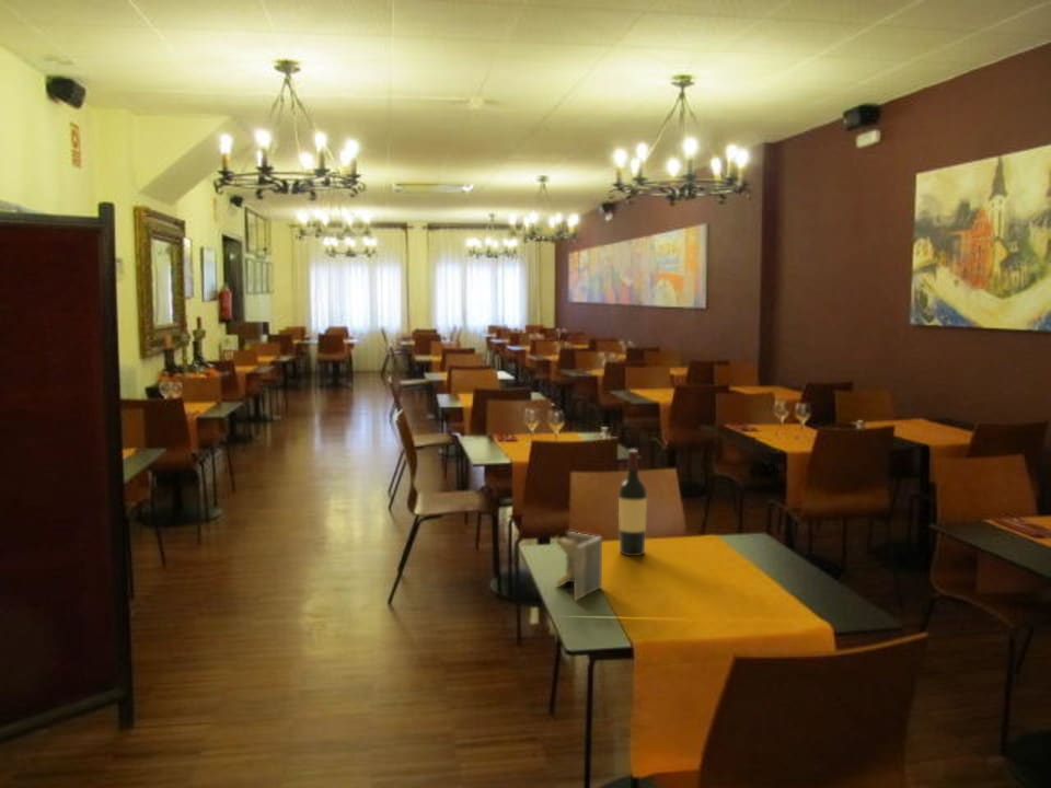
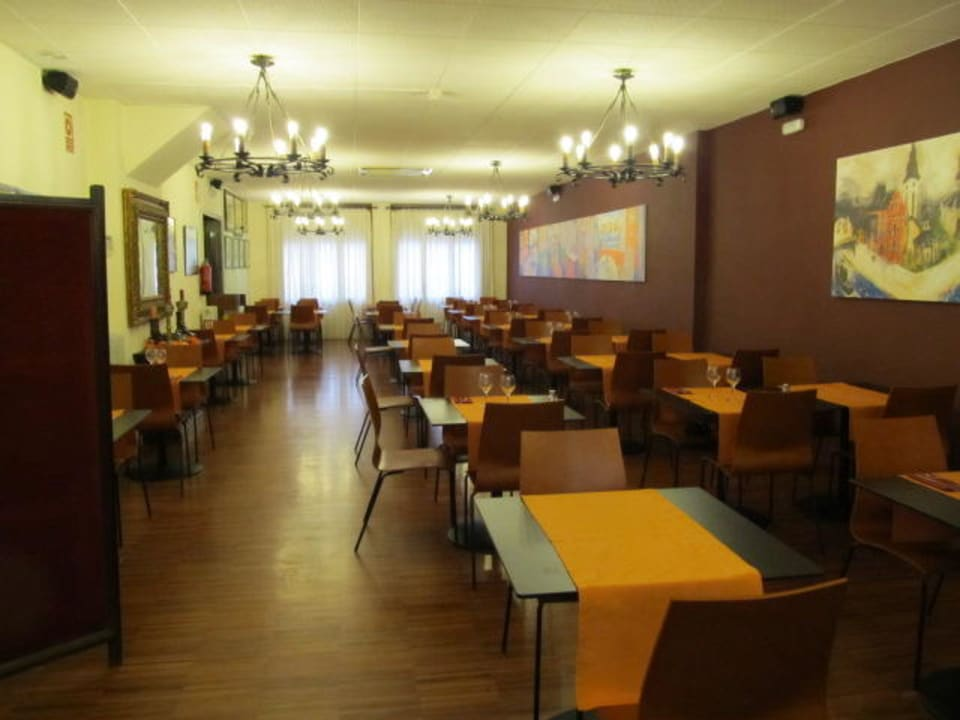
- napkin holder [555,531,603,602]
- wine bottle [617,449,648,557]
